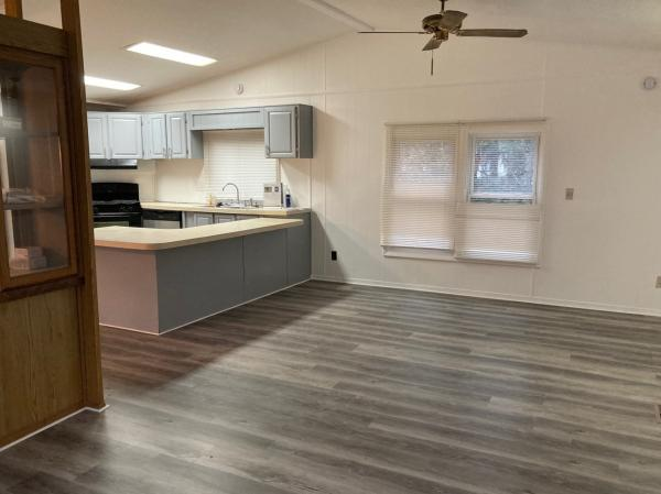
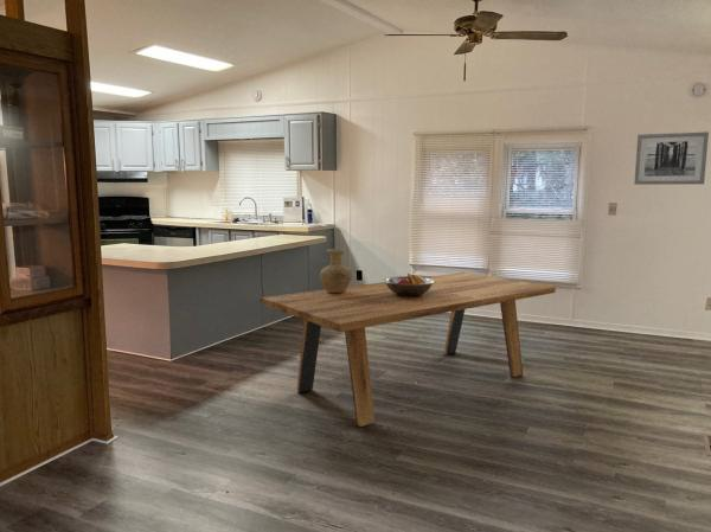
+ vase [319,248,353,293]
+ fruit bowl [384,273,434,296]
+ dining table [258,271,557,428]
+ wall art [633,130,710,186]
